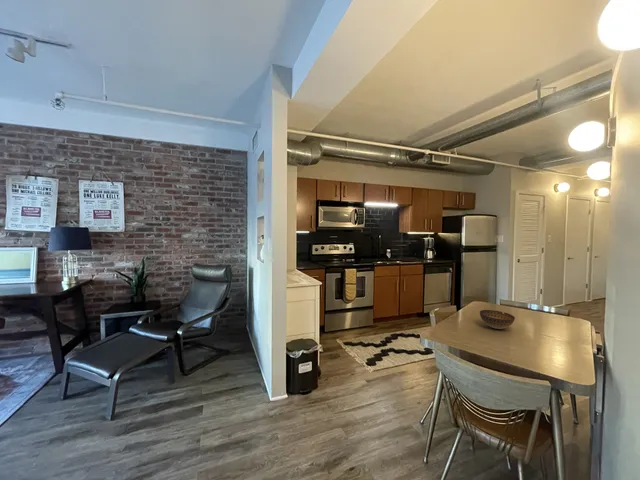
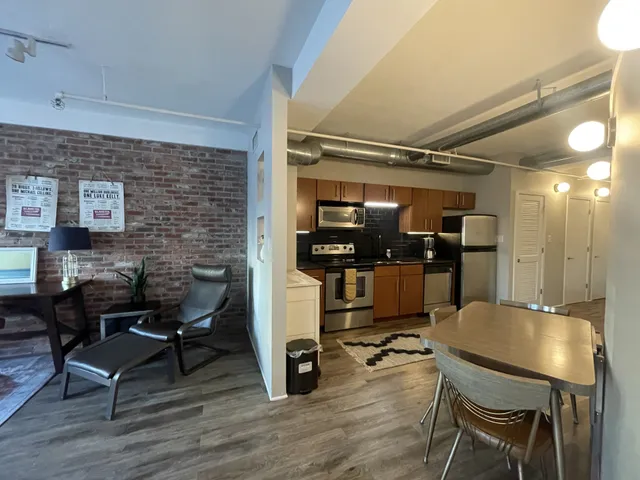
- bowl [479,309,516,330]
